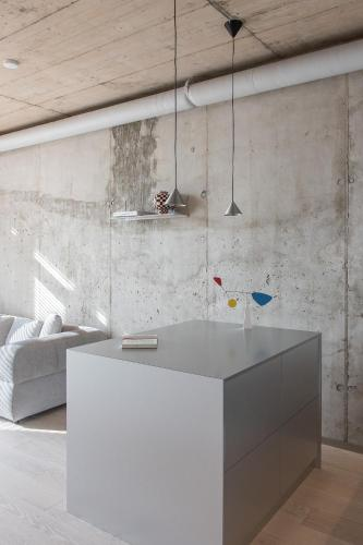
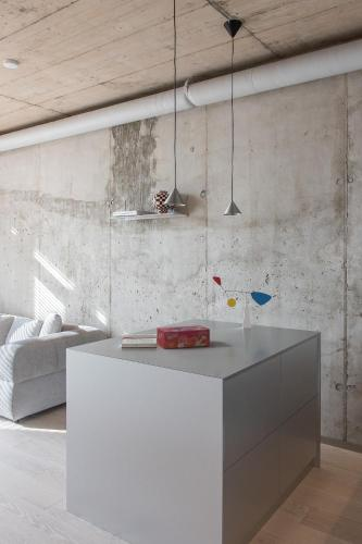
+ tissue box [155,324,211,349]
